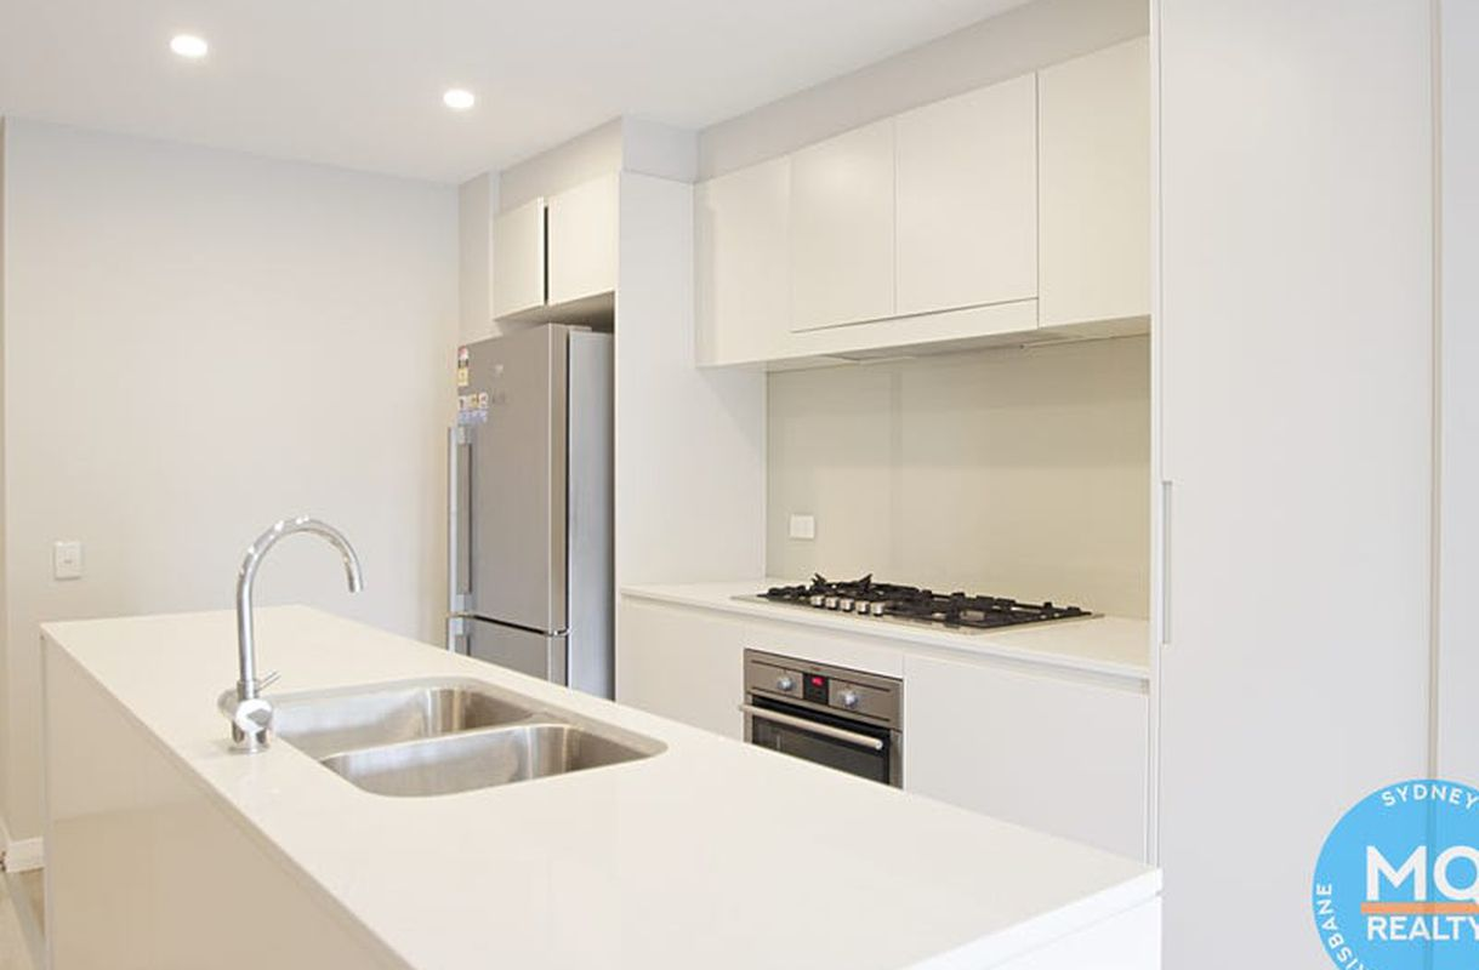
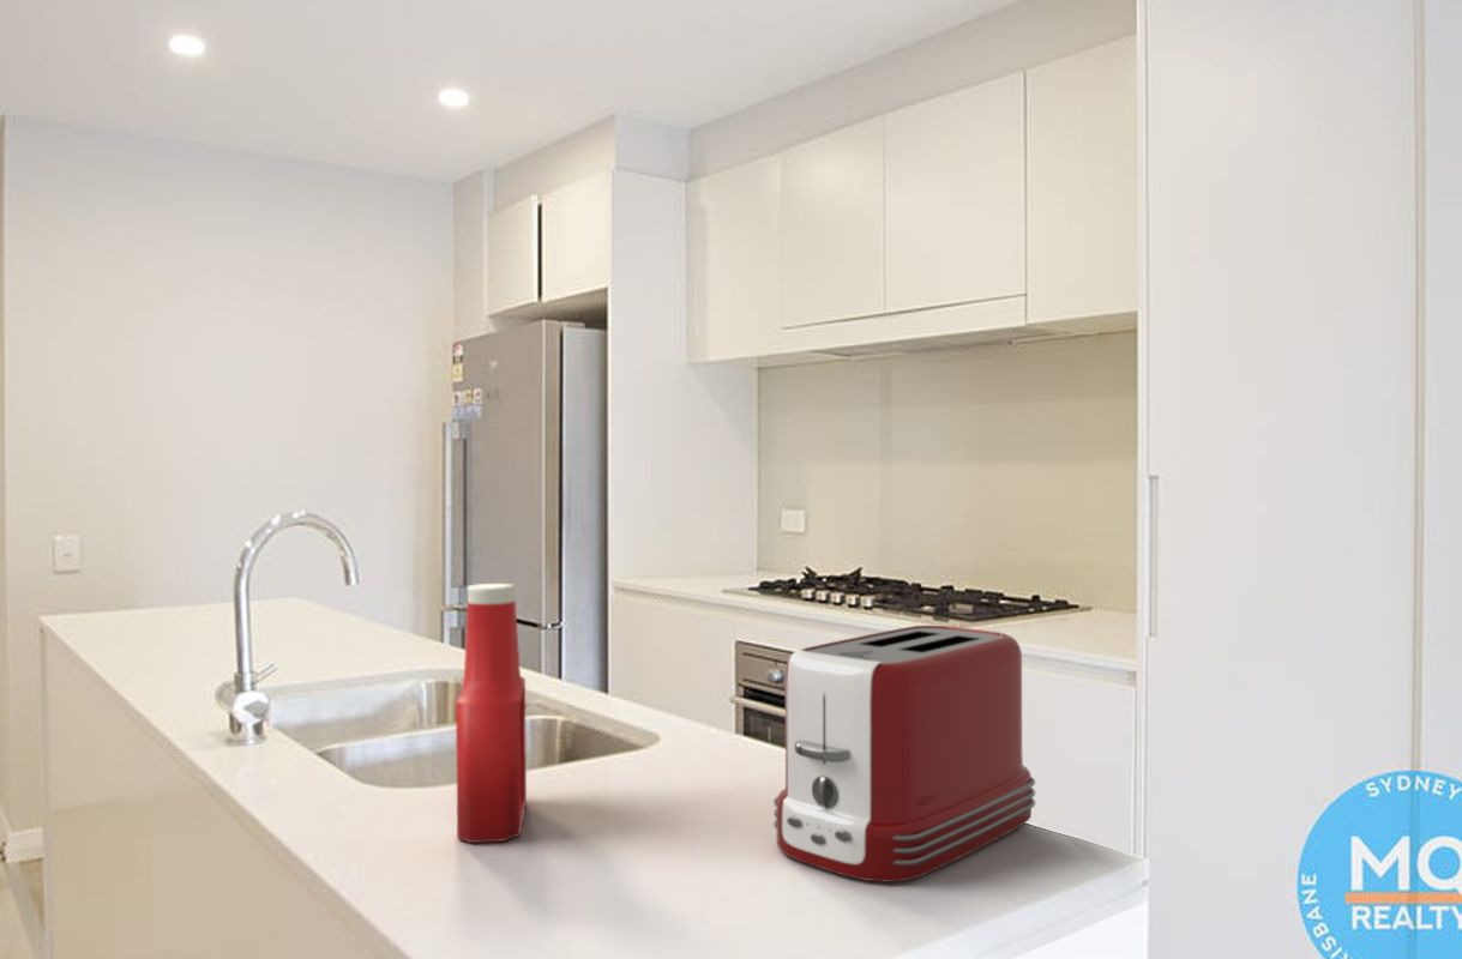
+ toaster [772,625,1036,882]
+ soap bottle [455,583,528,844]
